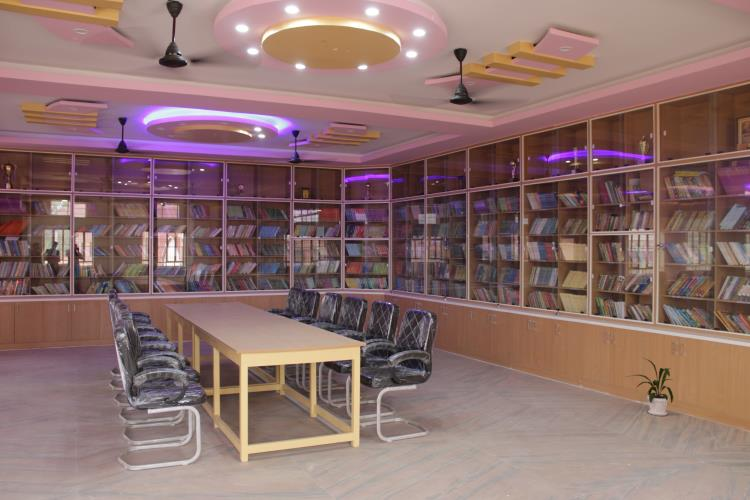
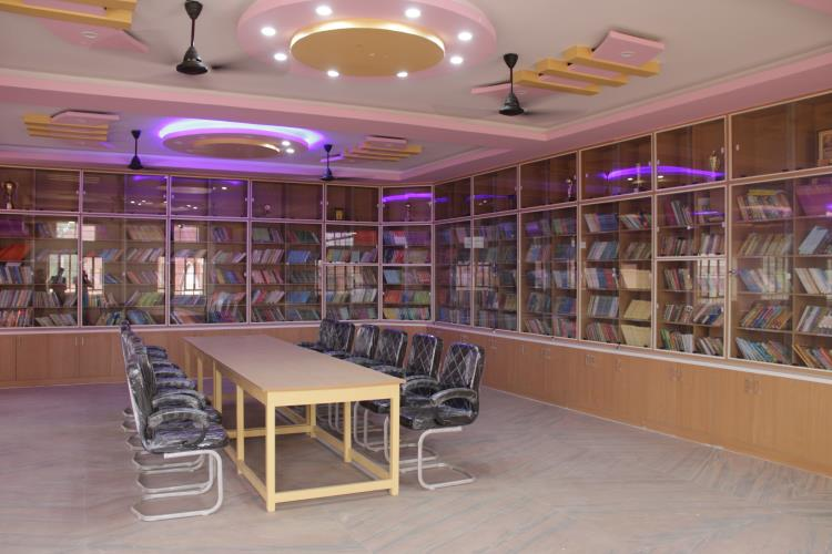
- house plant [626,357,674,417]
